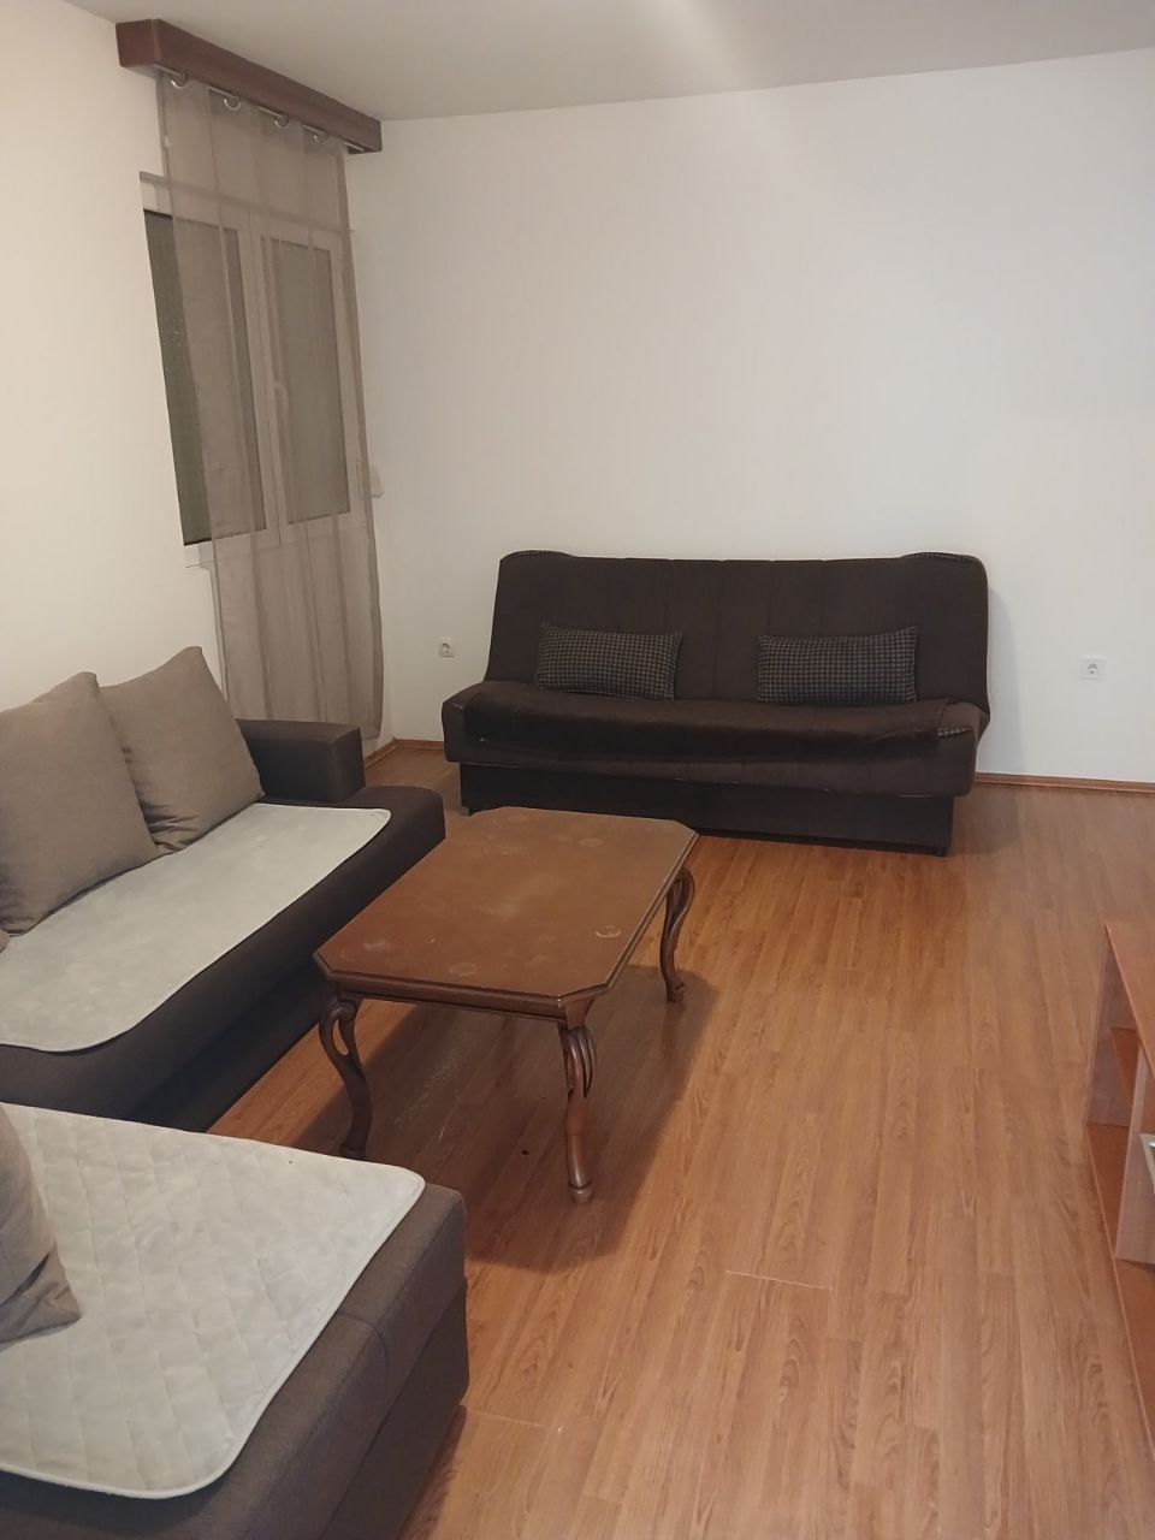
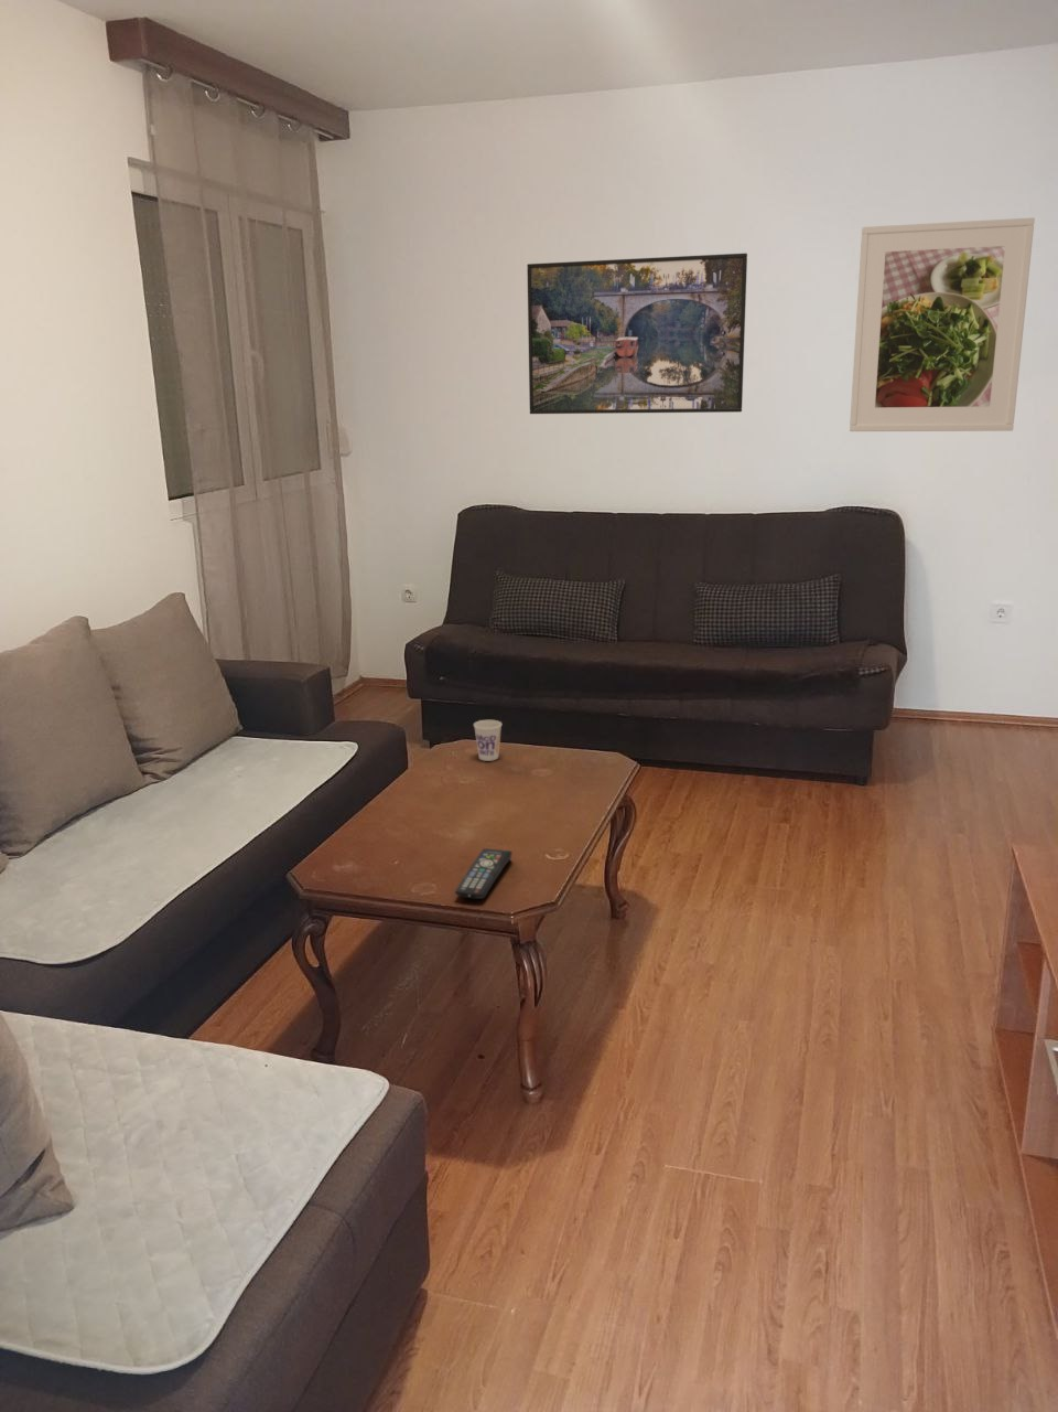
+ remote control [455,847,513,901]
+ cup [472,719,502,763]
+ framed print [526,252,748,415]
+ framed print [849,216,1036,432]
